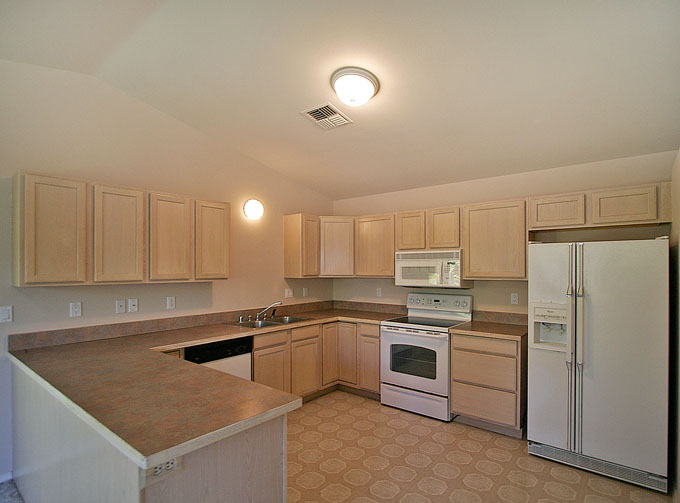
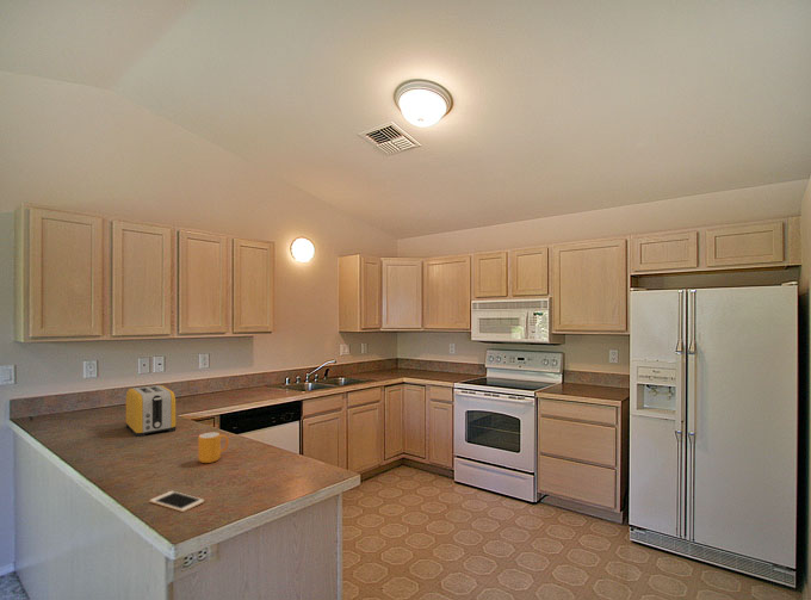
+ cell phone [149,490,205,513]
+ mug [198,431,230,464]
+ toaster [125,384,177,438]
